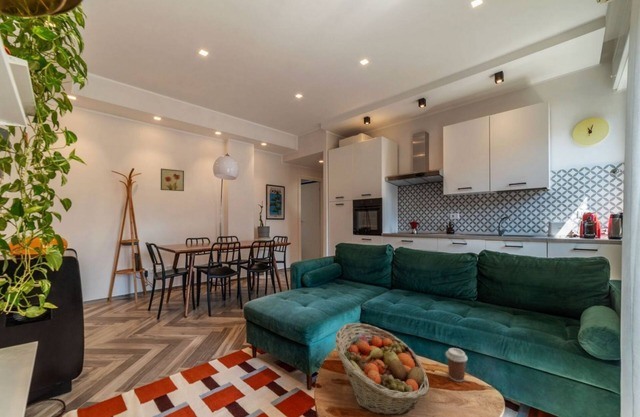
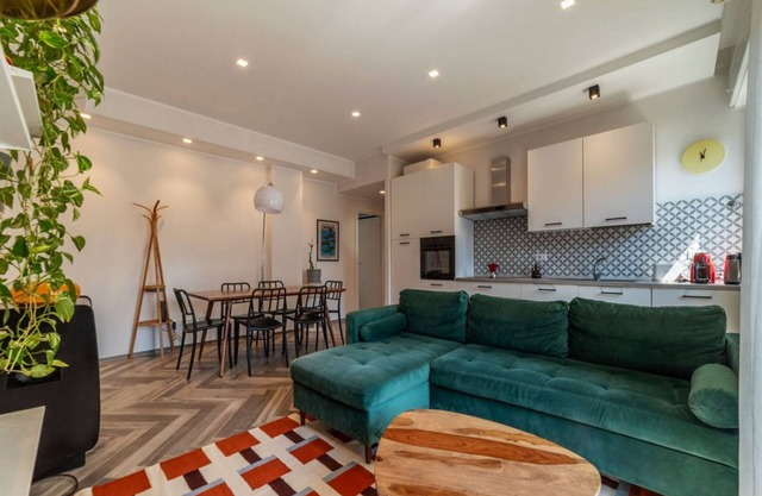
- fruit basket [334,322,430,416]
- coffee cup [445,347,469,383]
- wall art [160,168,185,192]
